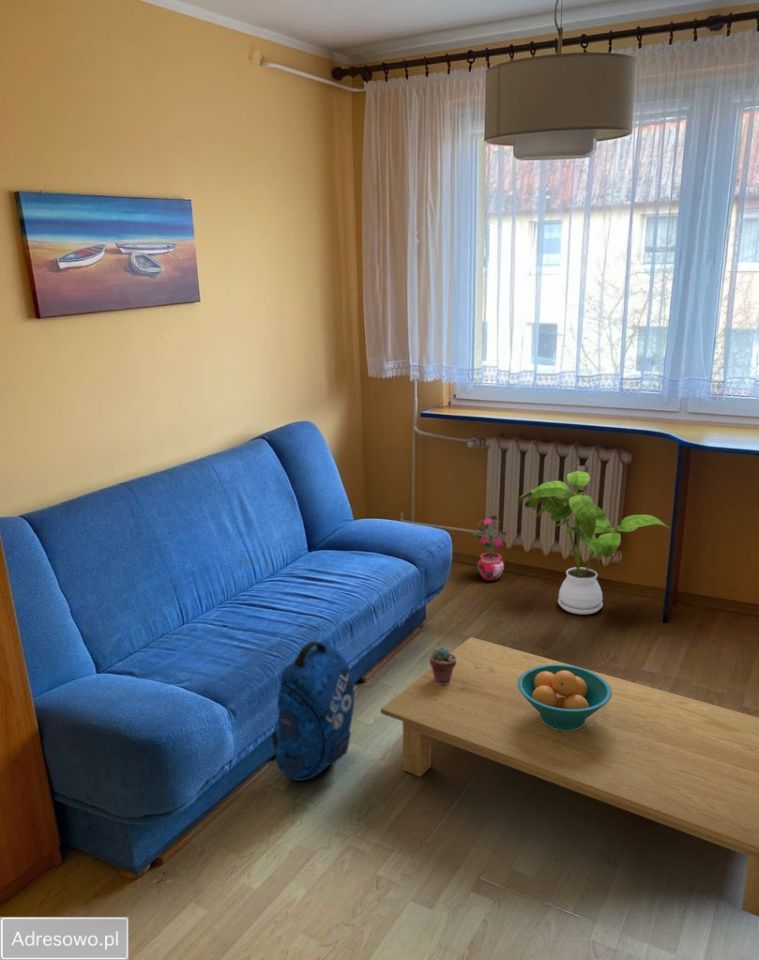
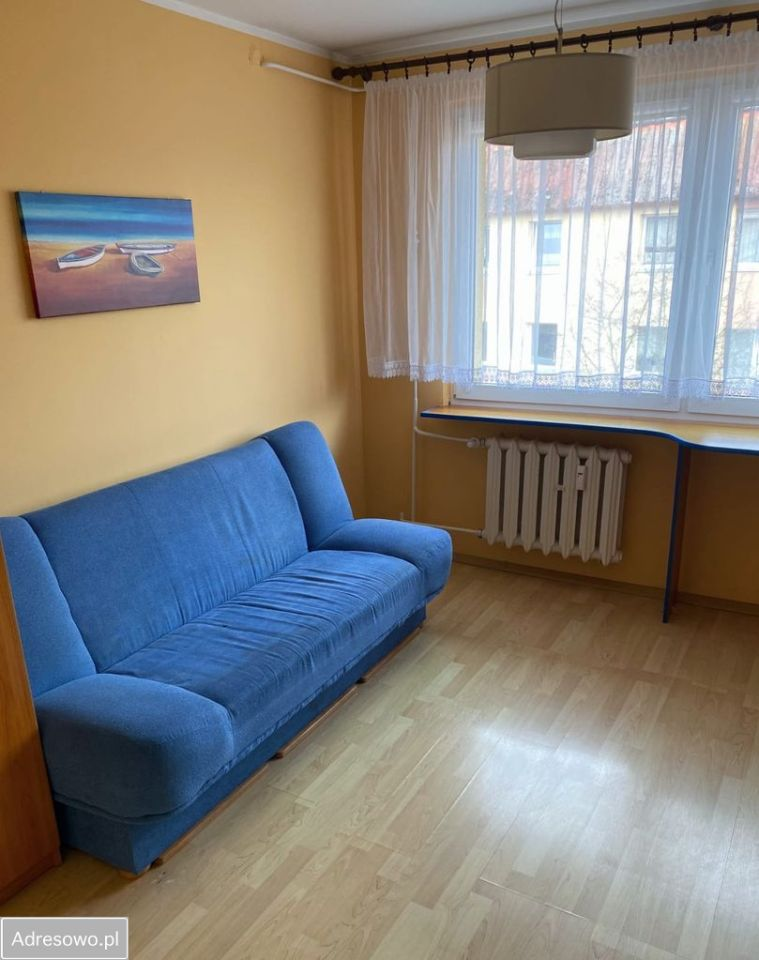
- backpack [270,640,355,782]
- house plant [517,470,670,615]
- coffee table [380,636,759,918]
- potted succulent [429,646,456,684]
- potted plant [471,513,511,582]
- fruit bowl [518,664,612,730]
